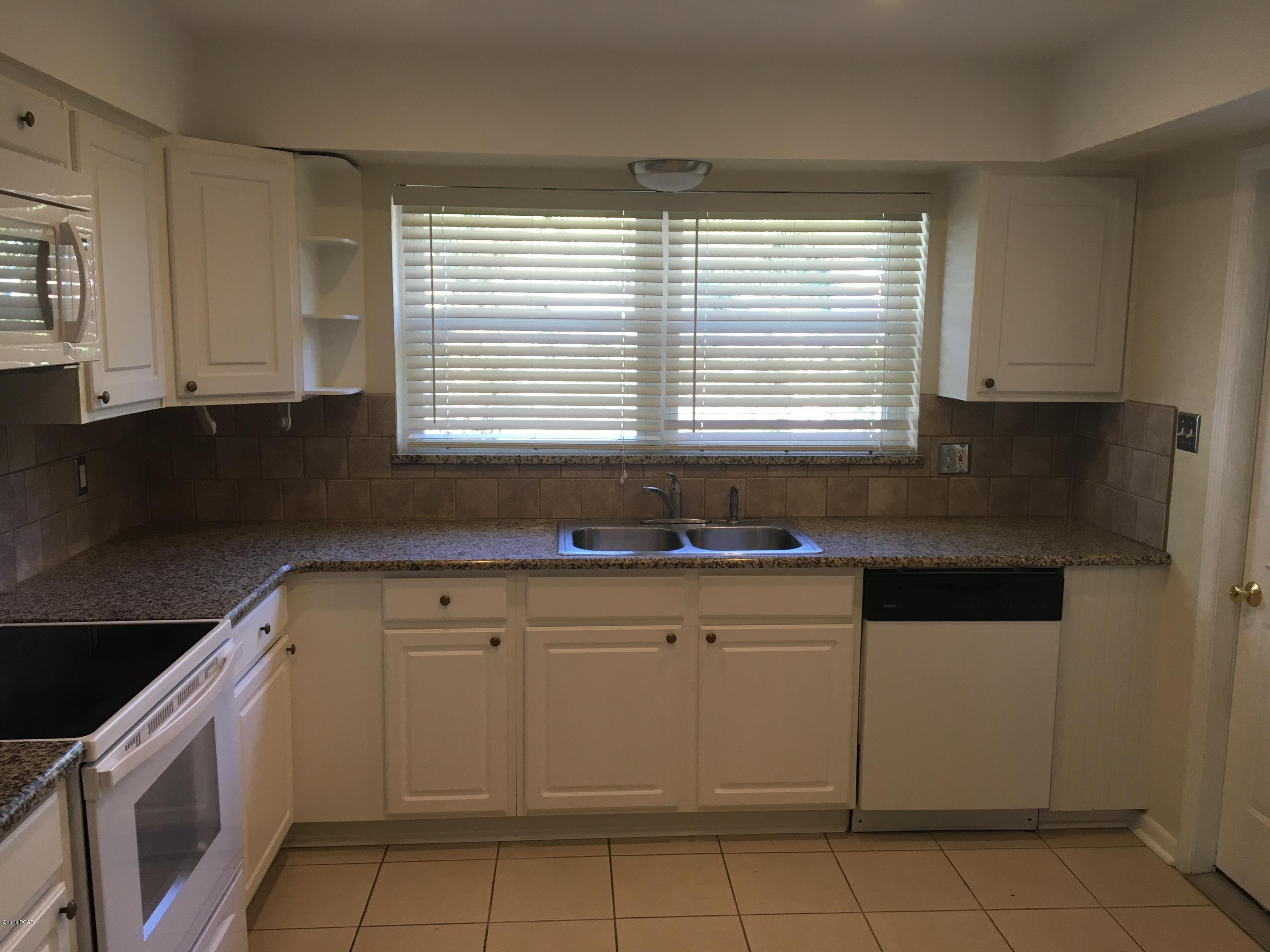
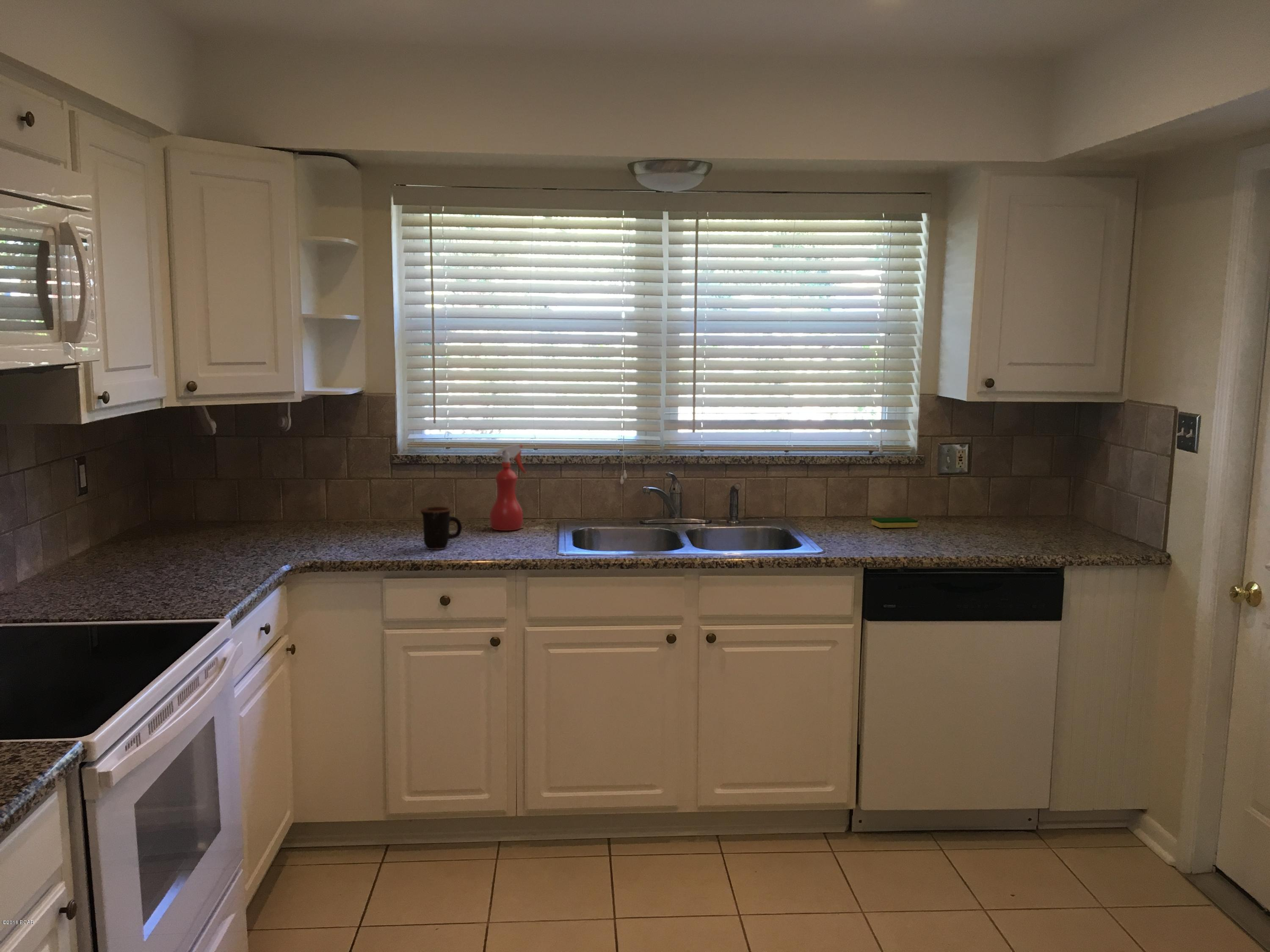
+ dish sponge [871,517,918,528]
+ mug [420,506,462,550]
+ spray bottle [489,444,527,531]
